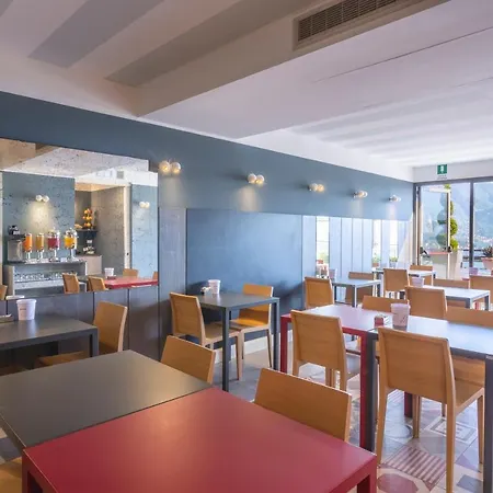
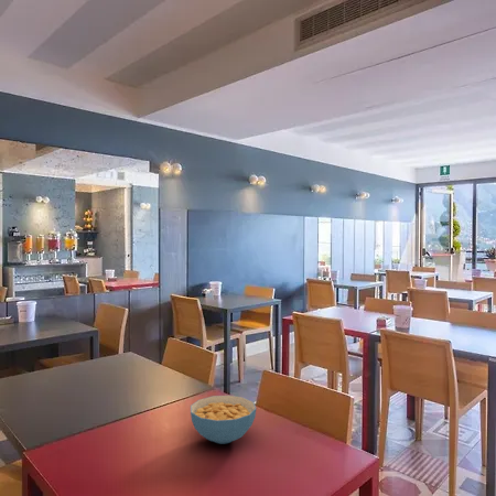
+ cereal bowl [190,395,257,445]
